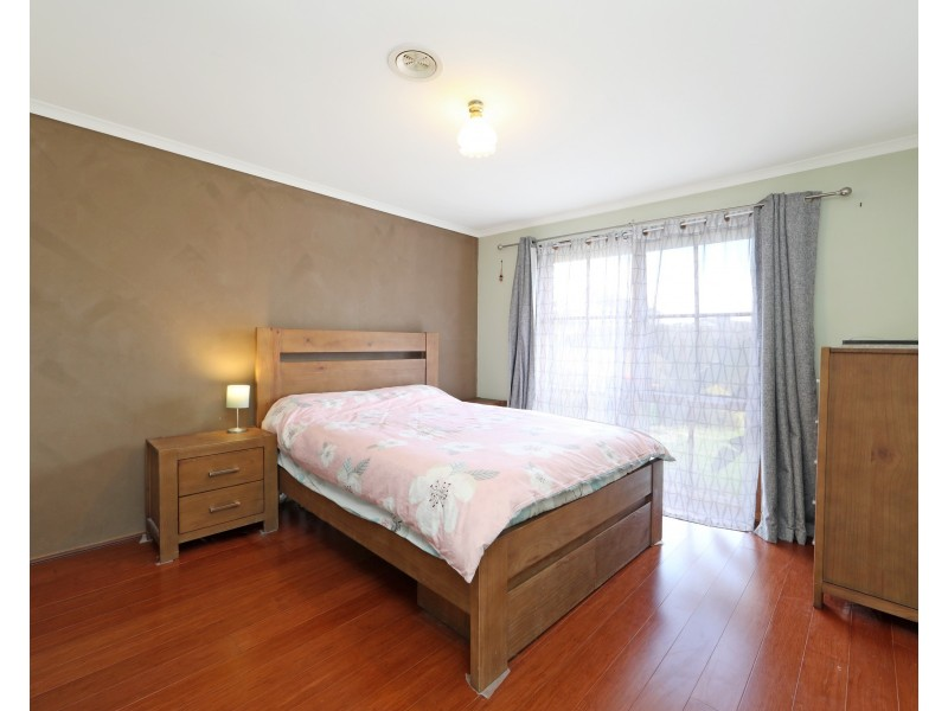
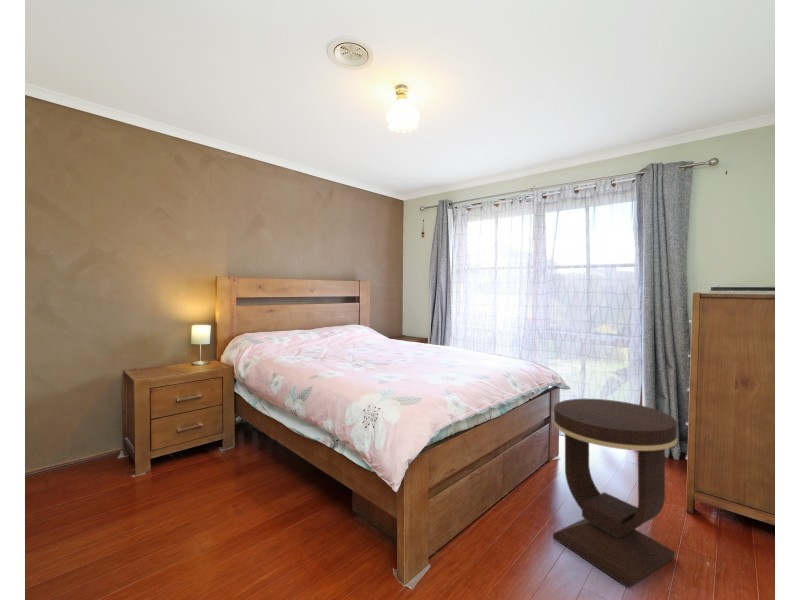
+ side table [552,398,678,589]
